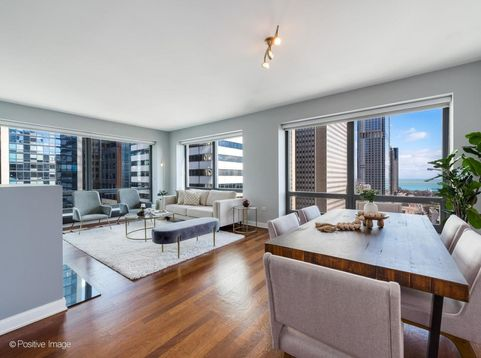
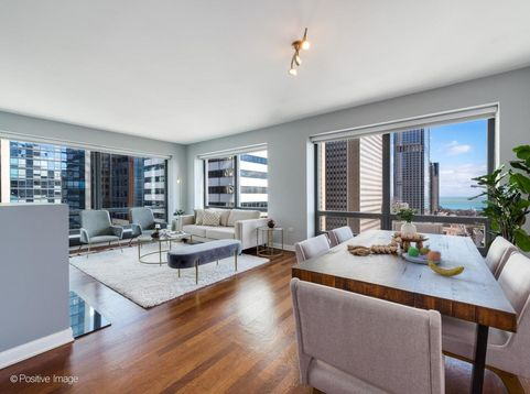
+ fruit bowl [401,244,444,265]
+ fruit [424,255,465,277]
